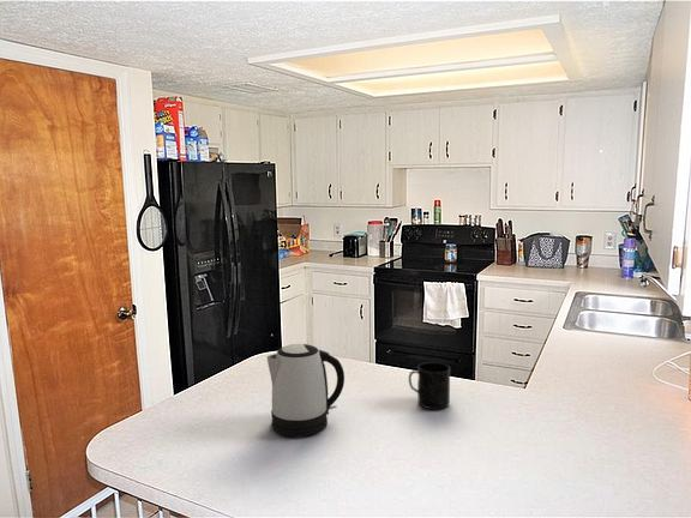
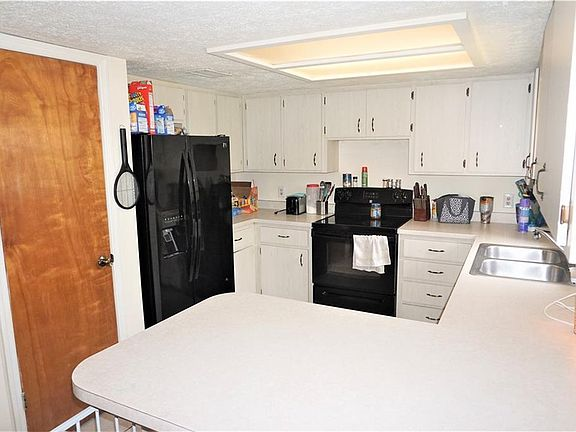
- kettle [266,343,346,438]
- mug [408,361,451,410]
